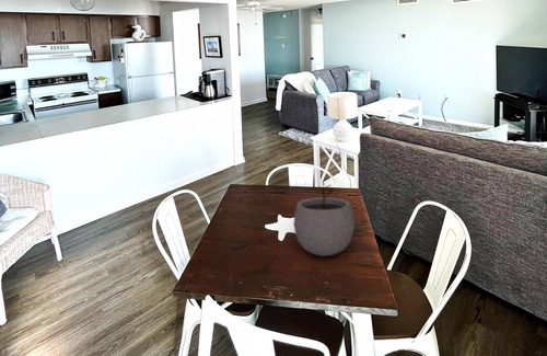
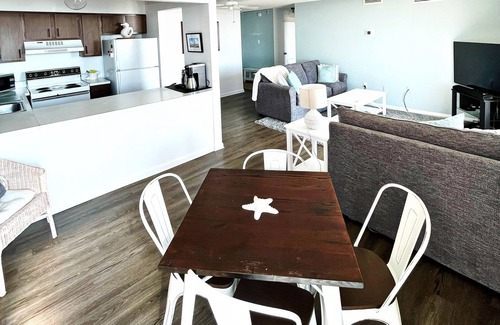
- plant pot [293,181,356,257]
